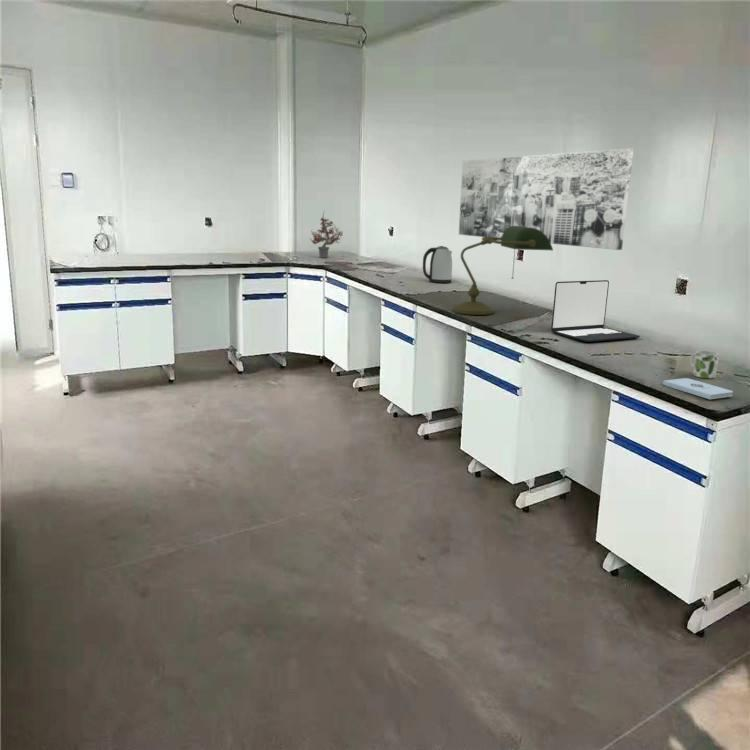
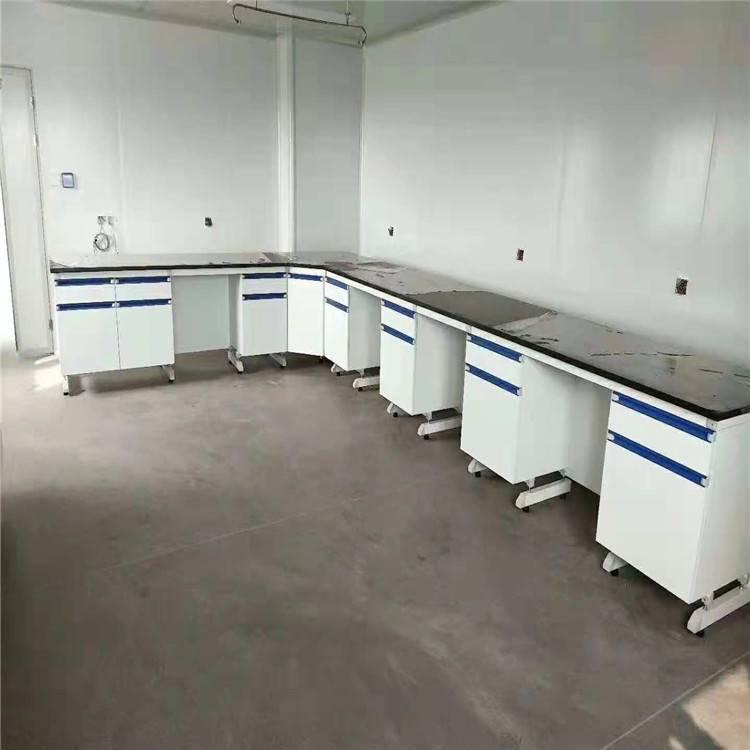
- wall art [458,147,635,251]
- mug [689,350,720,379]
- potted plant [308,209,344,259]
- laptop [550,279,641,343]
- kettle [422,245,453,284]
- desk lamp [452,226,554,316]
- notepad [662,377,734,400]
